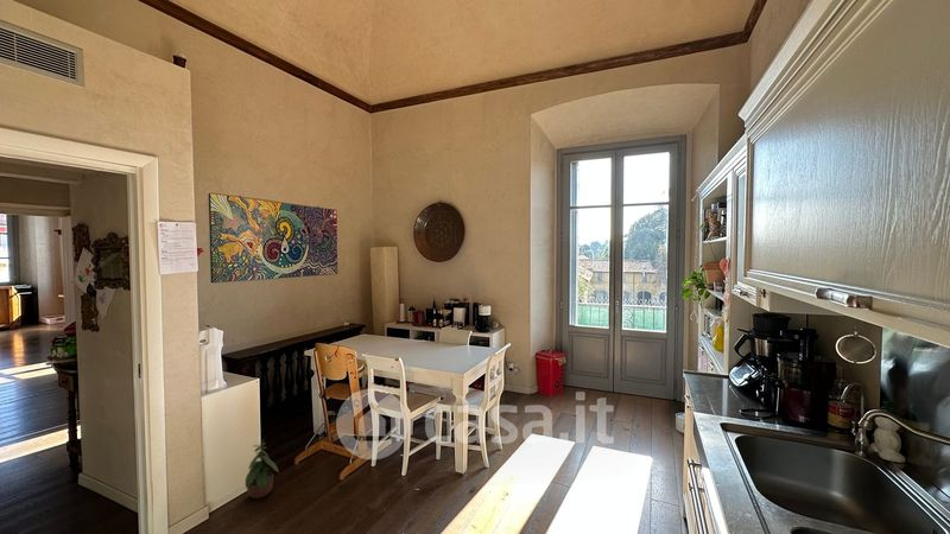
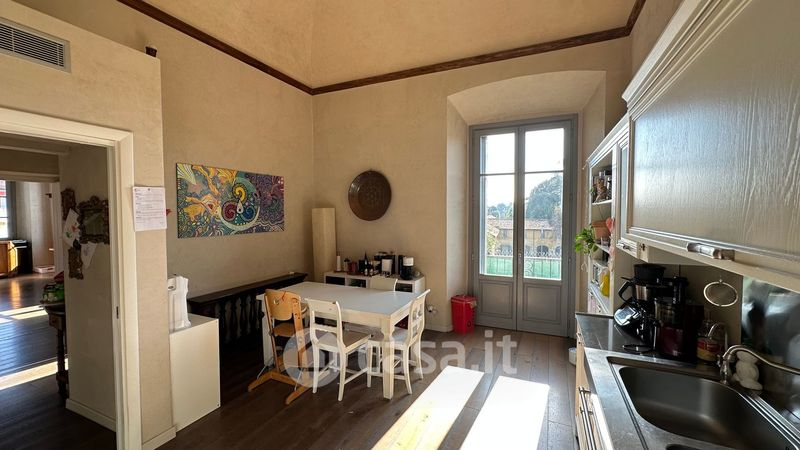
- potted plant [245,439,280,500]
